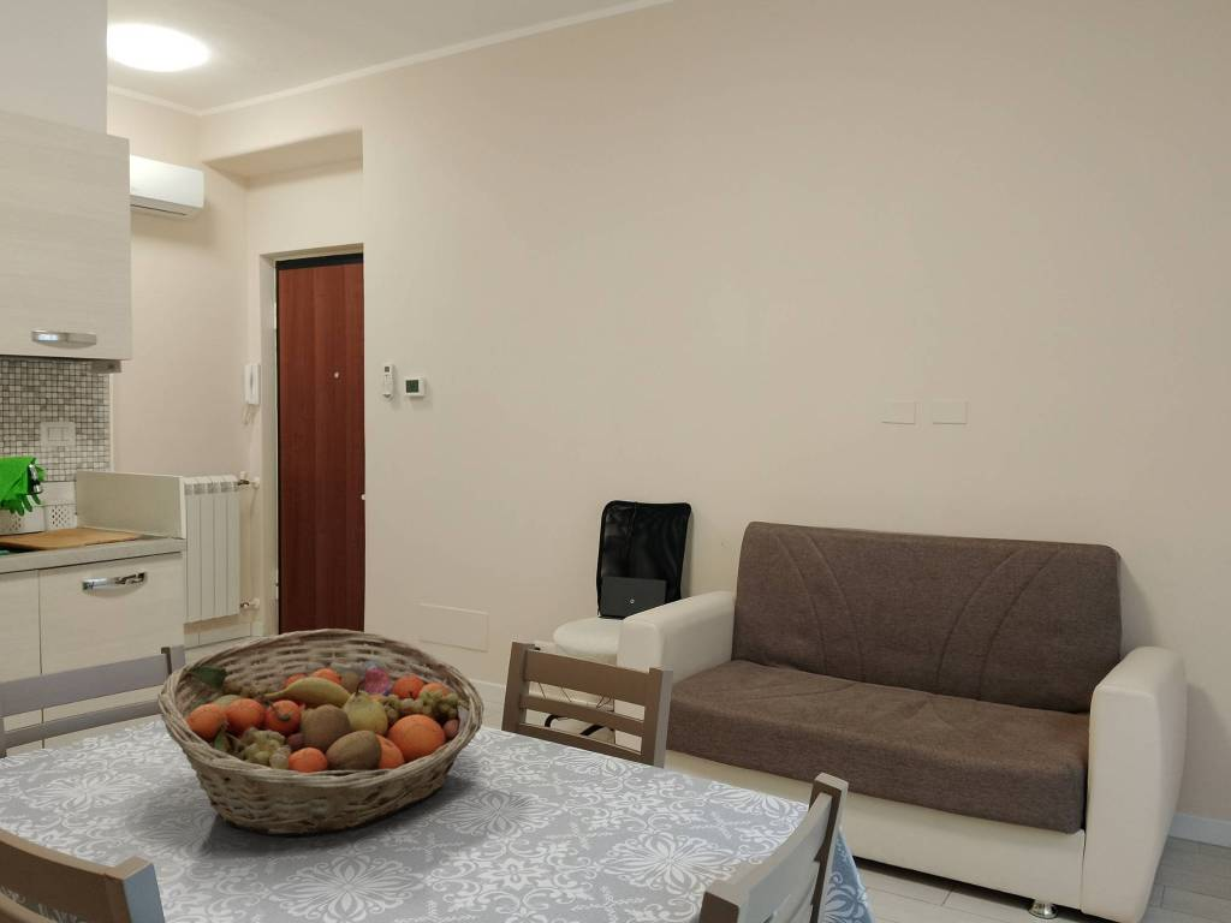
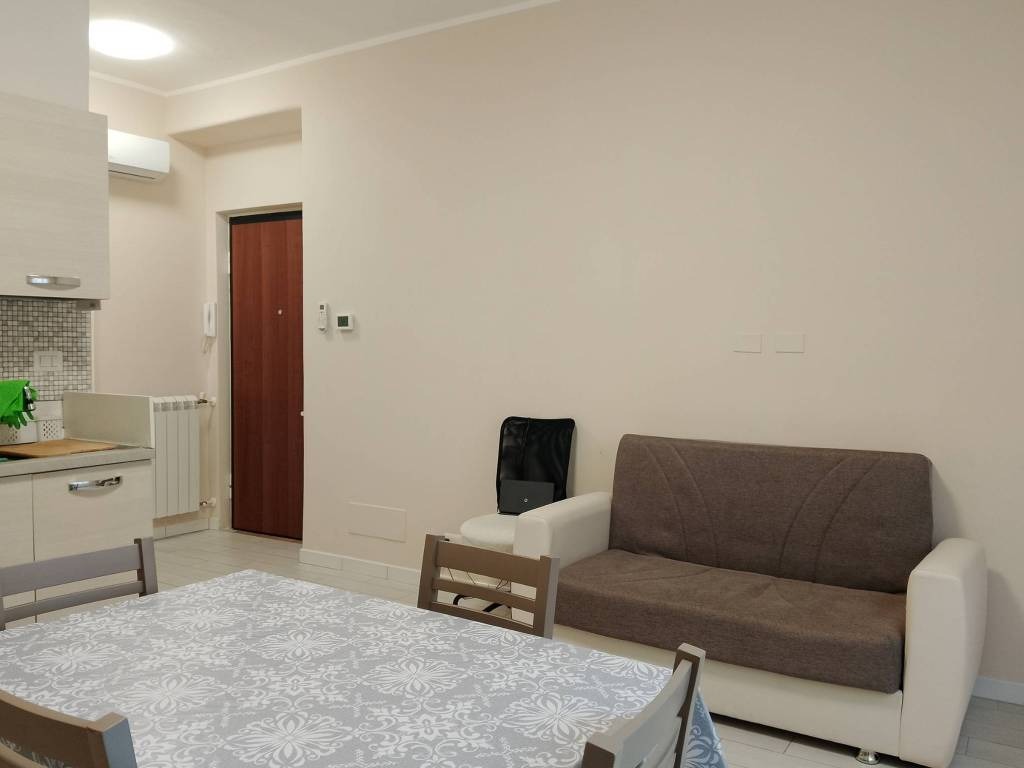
- fruit basket [156,627,486,838]
